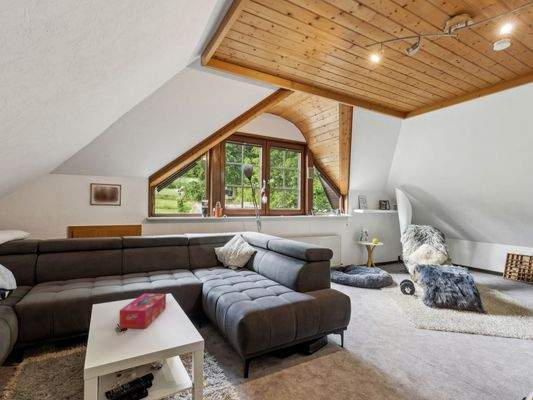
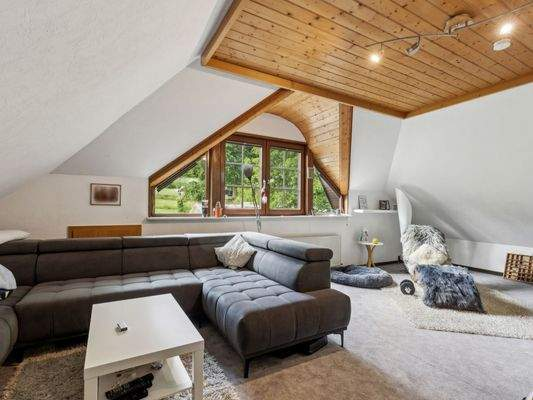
- tissue box [118,292,167,329]
